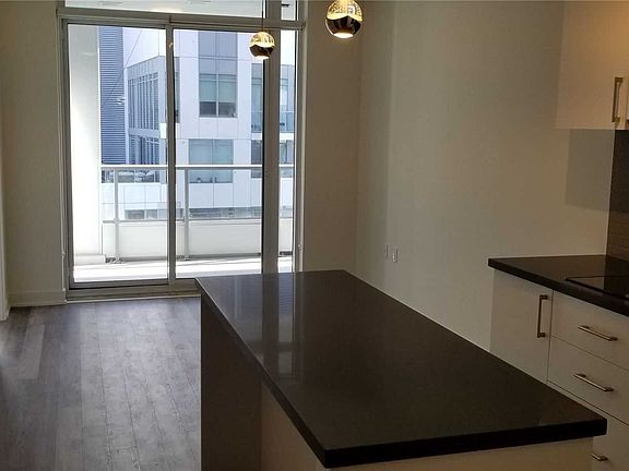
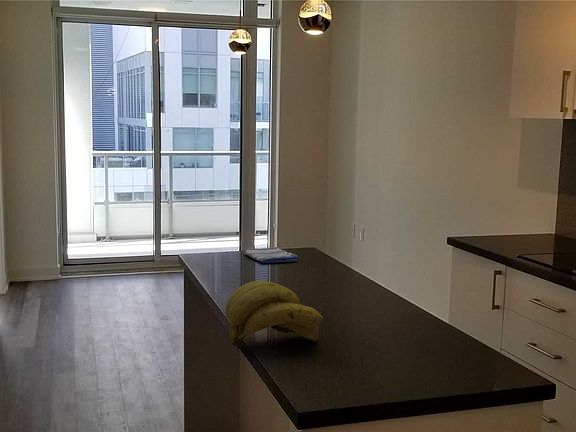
+ dish towel [243,246,299,264]
+ banana bunch [225,280,324,348]
